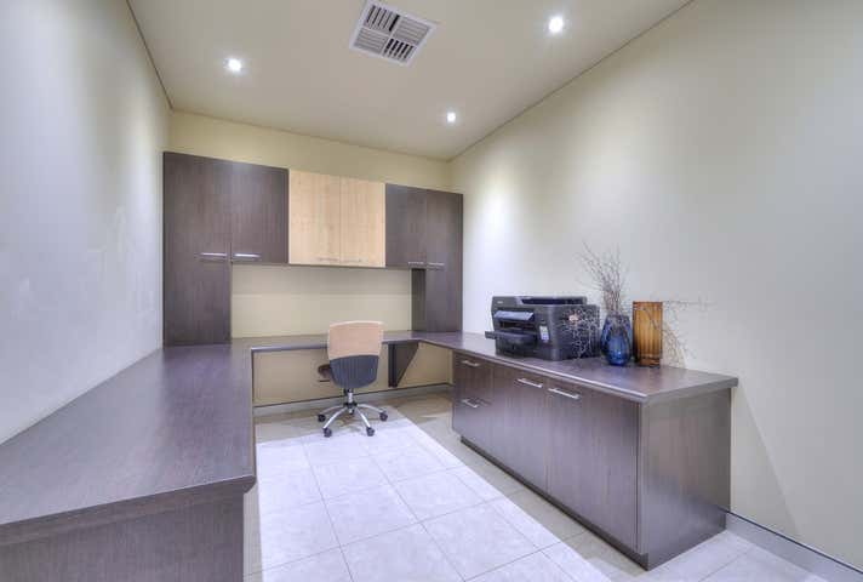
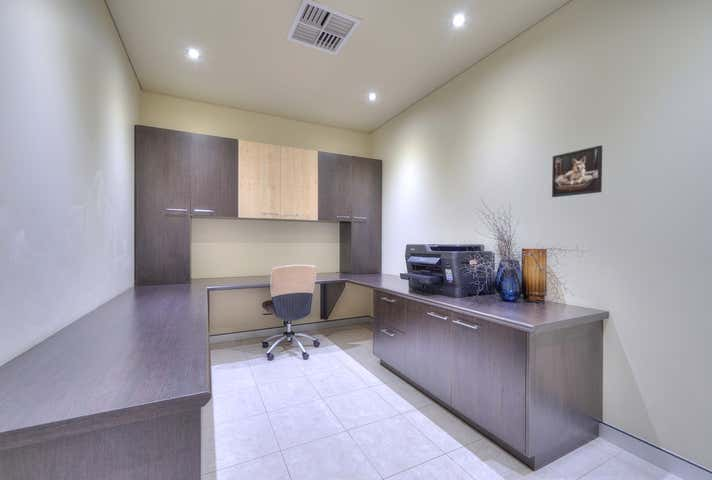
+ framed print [551,144,603,198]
